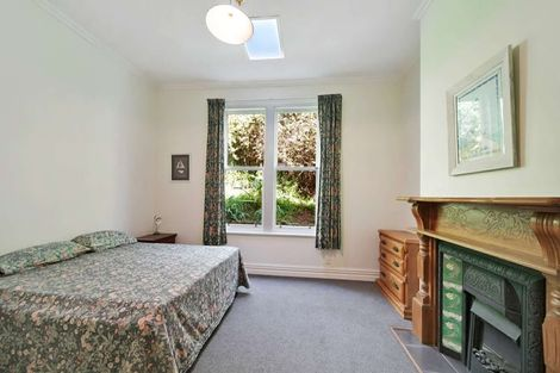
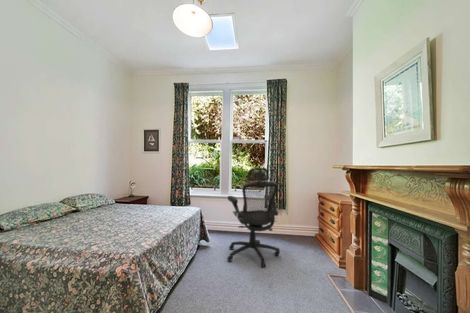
+ chair [226,166,281,268]
